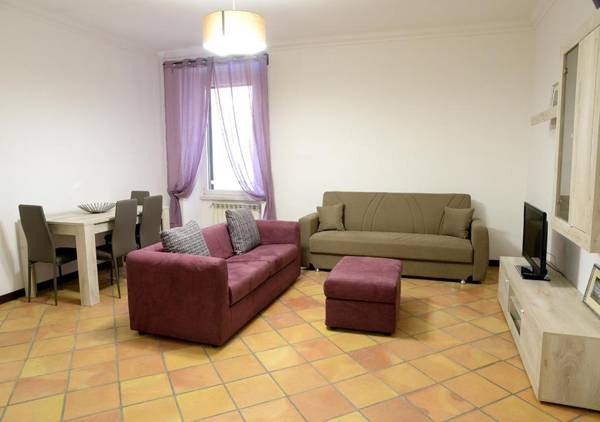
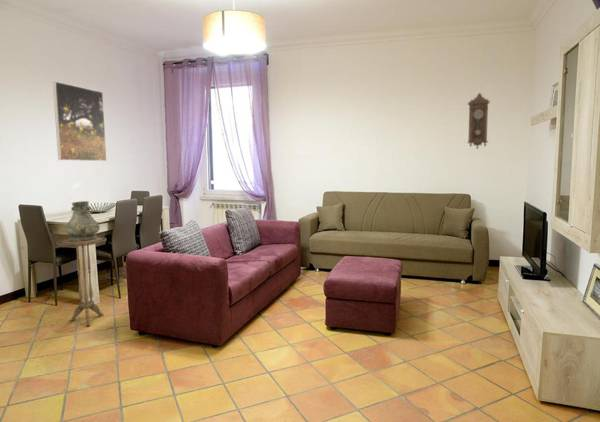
+ pendulum clock [466,92,491,150]
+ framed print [52,80,108,162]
+ vase [64,200,101,241]
+ side table [56,236,107,327]
